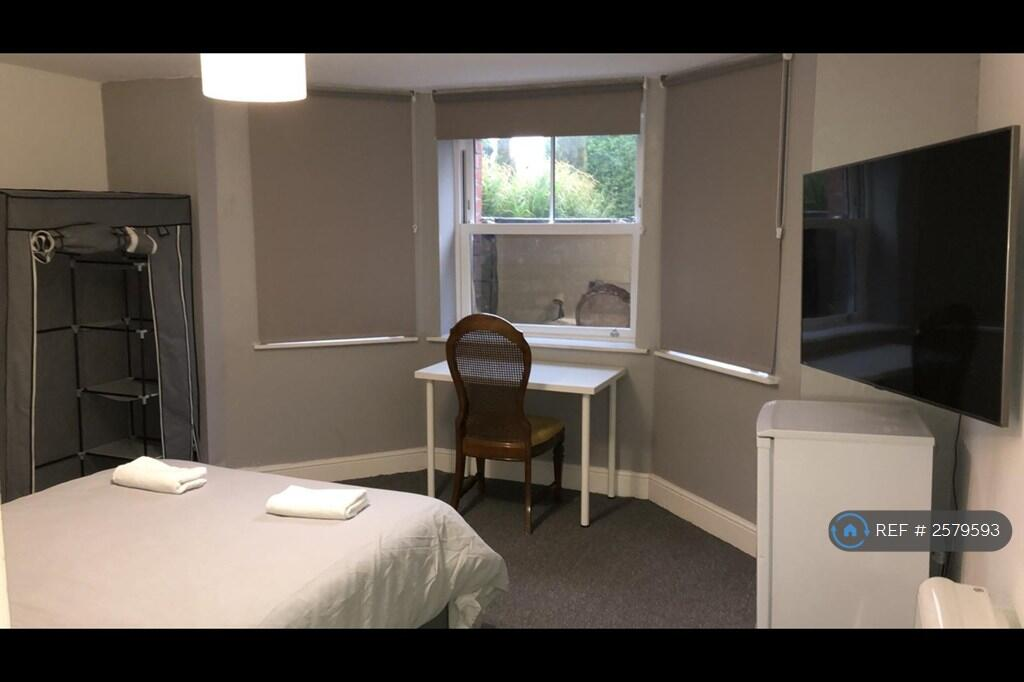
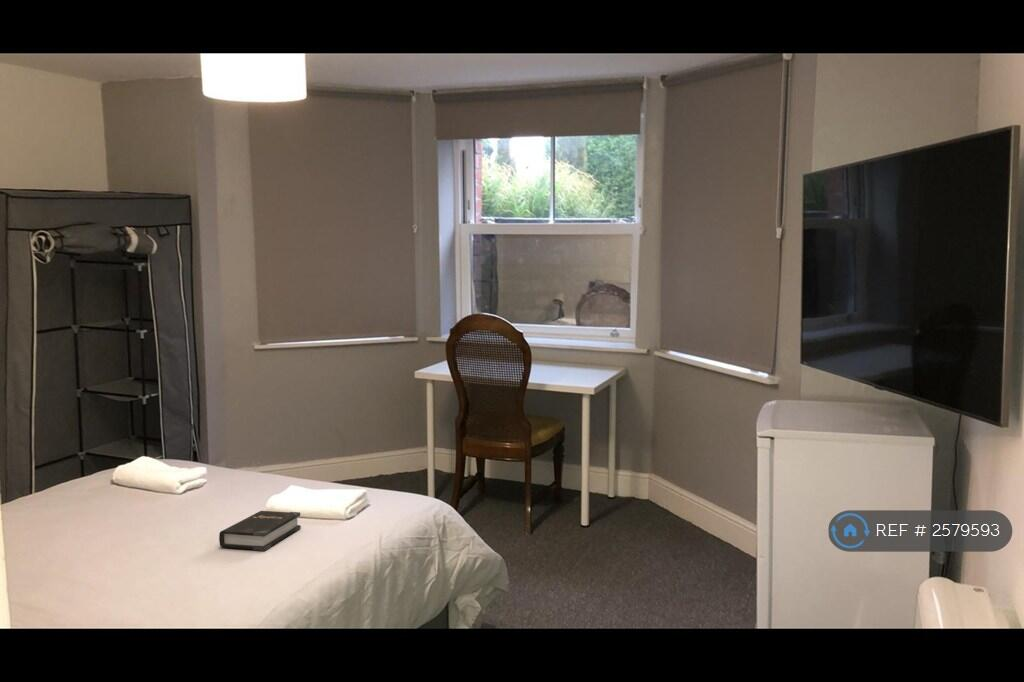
+ hardback book [218,510,302,552]
